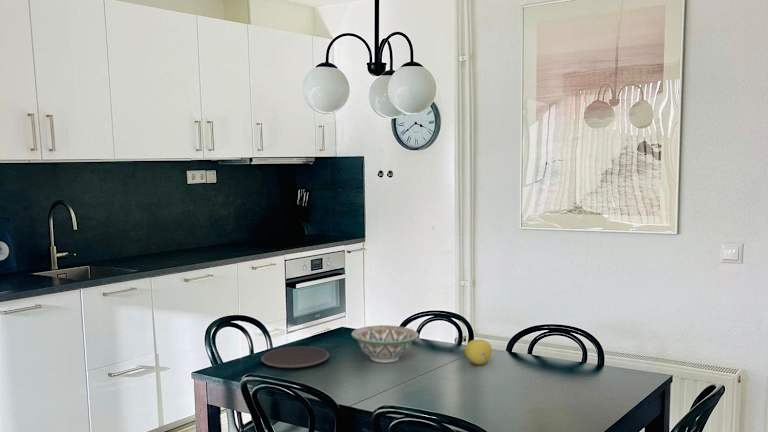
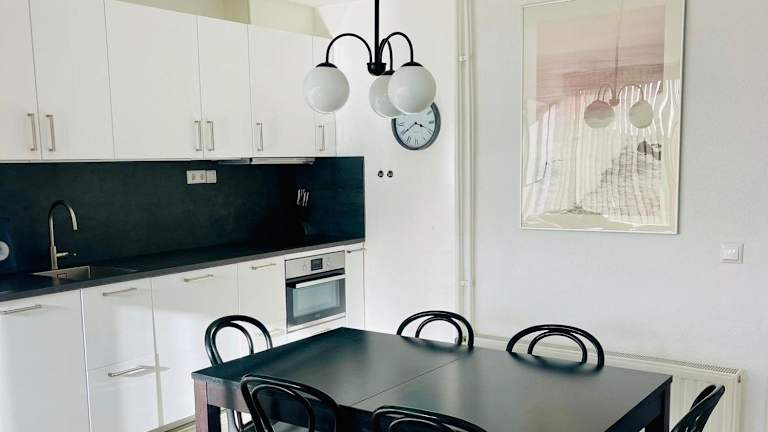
- plate [260,346,330,369]
- fruit [464,339,493,366]
- decorative bowl [350,324,420,364]
